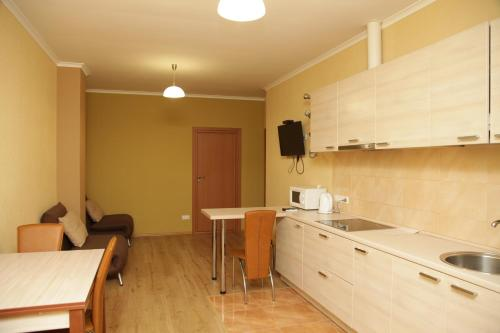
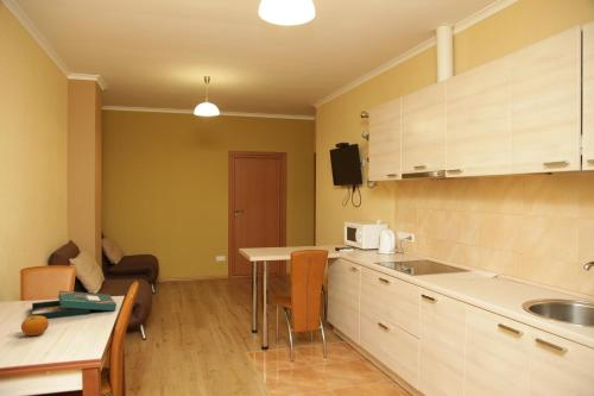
+ fruit [20,315,50,337]
+ board game [31,290,118,320]
